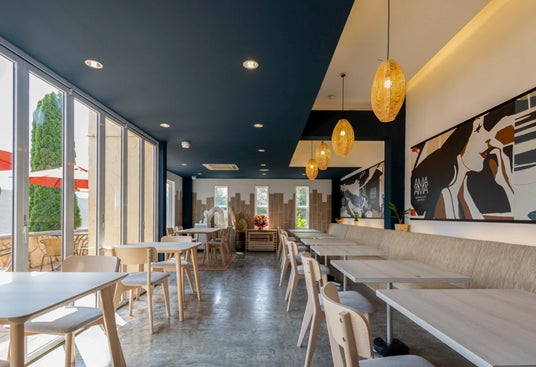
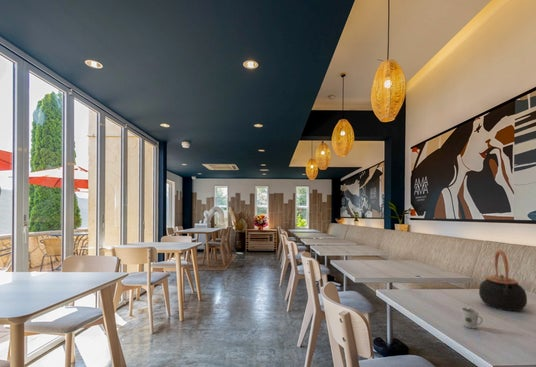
+ teapot [478,249,528,312]
+ cup [461,307,484,329]
